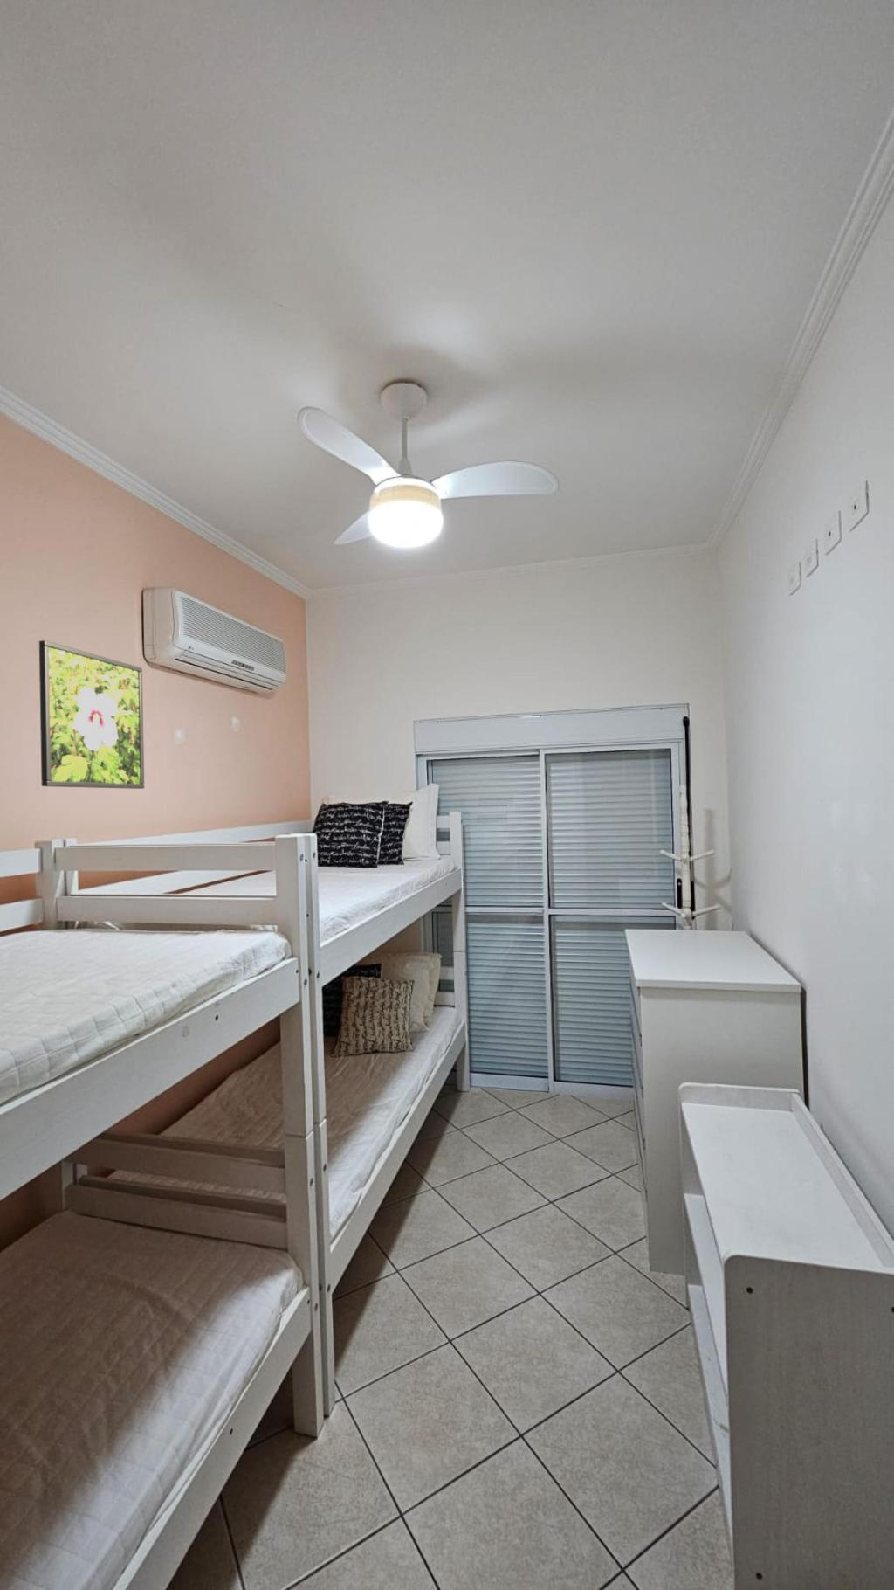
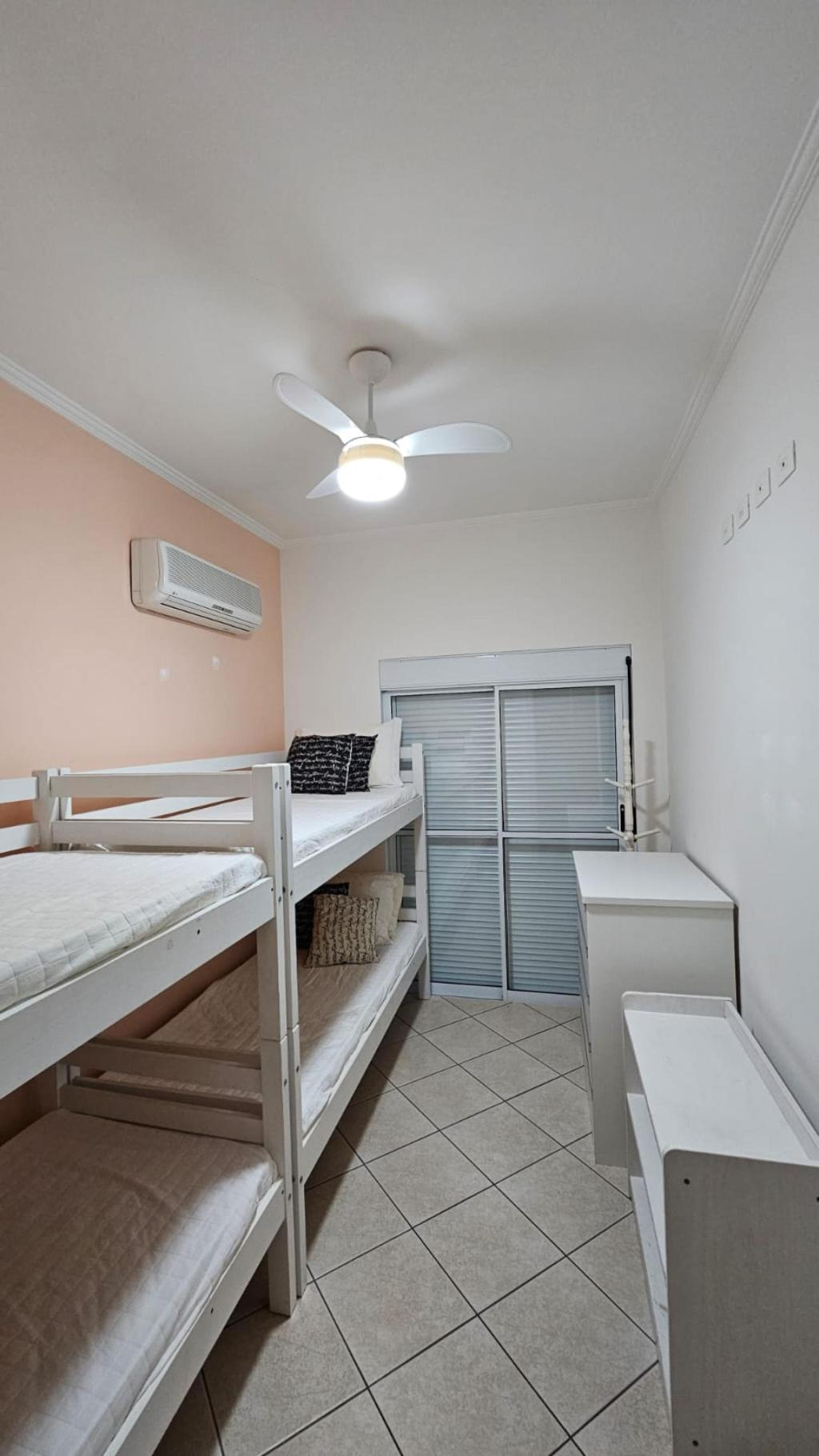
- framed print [38,640,145,790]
